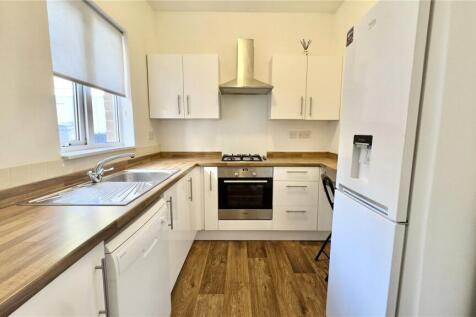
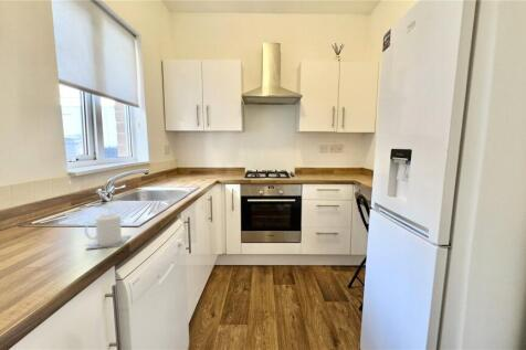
+ mug [84,212,132,251]
